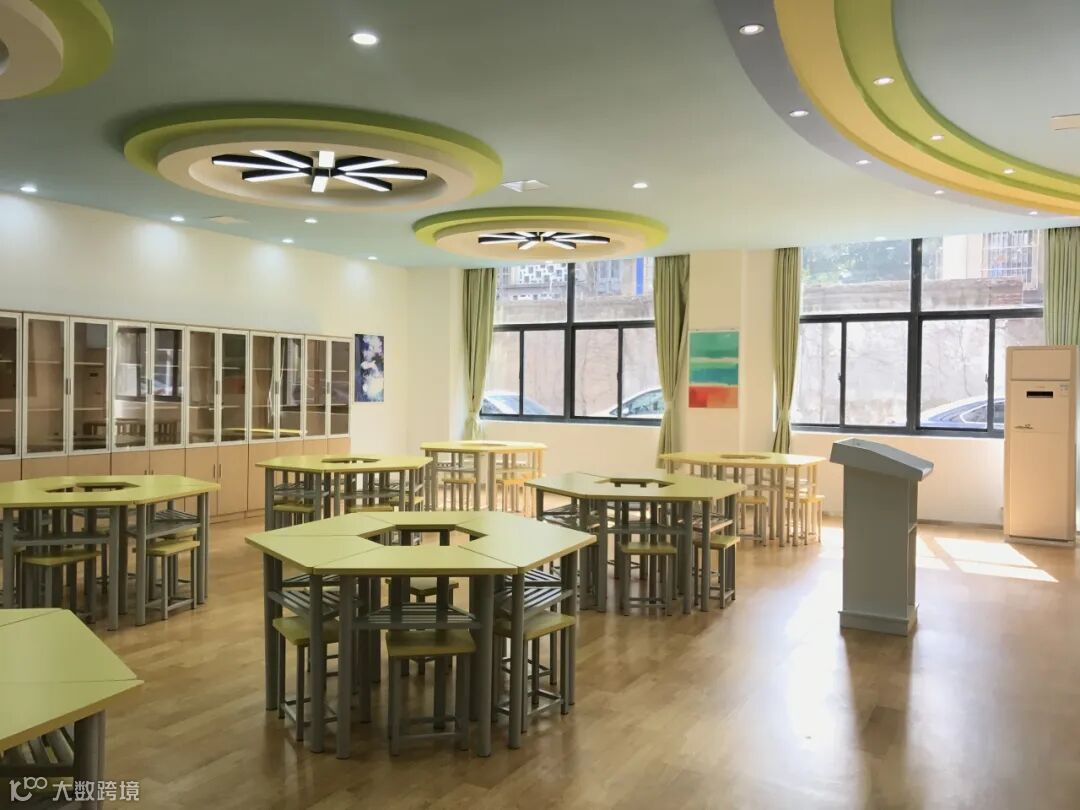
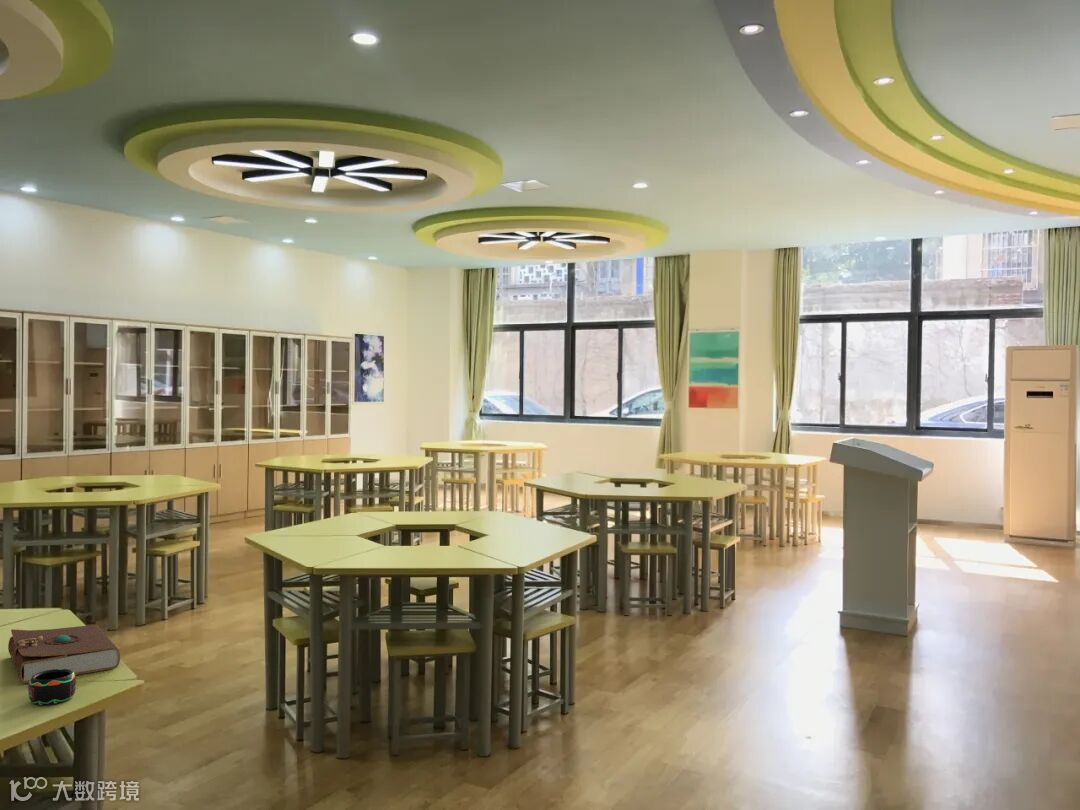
+ book [7,624,121,684]
+ mug [27,669,77,706]
